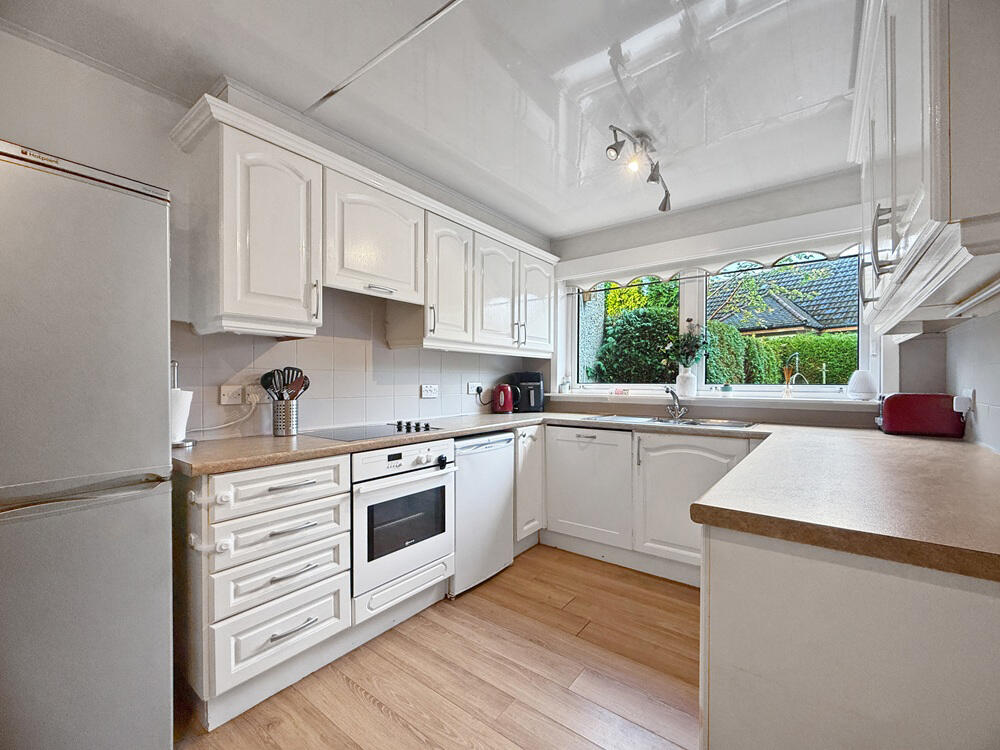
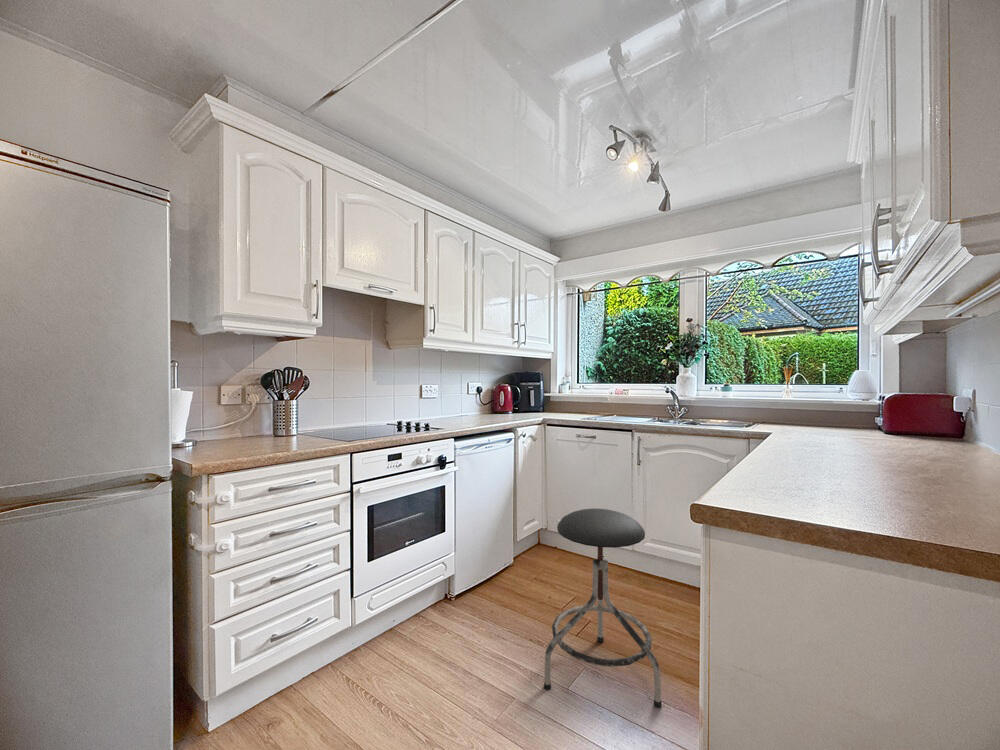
+ stool [543,508,663,709]
